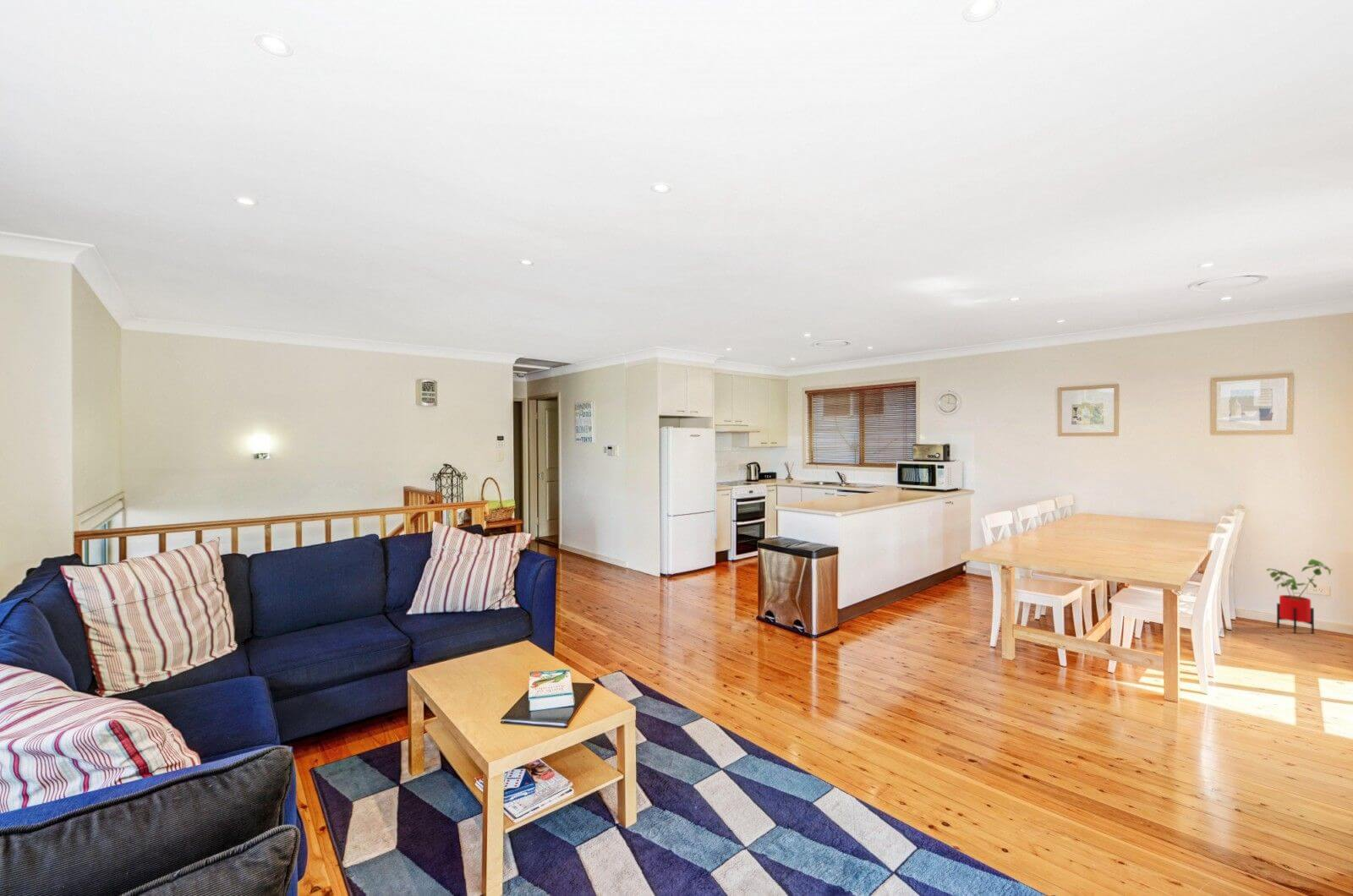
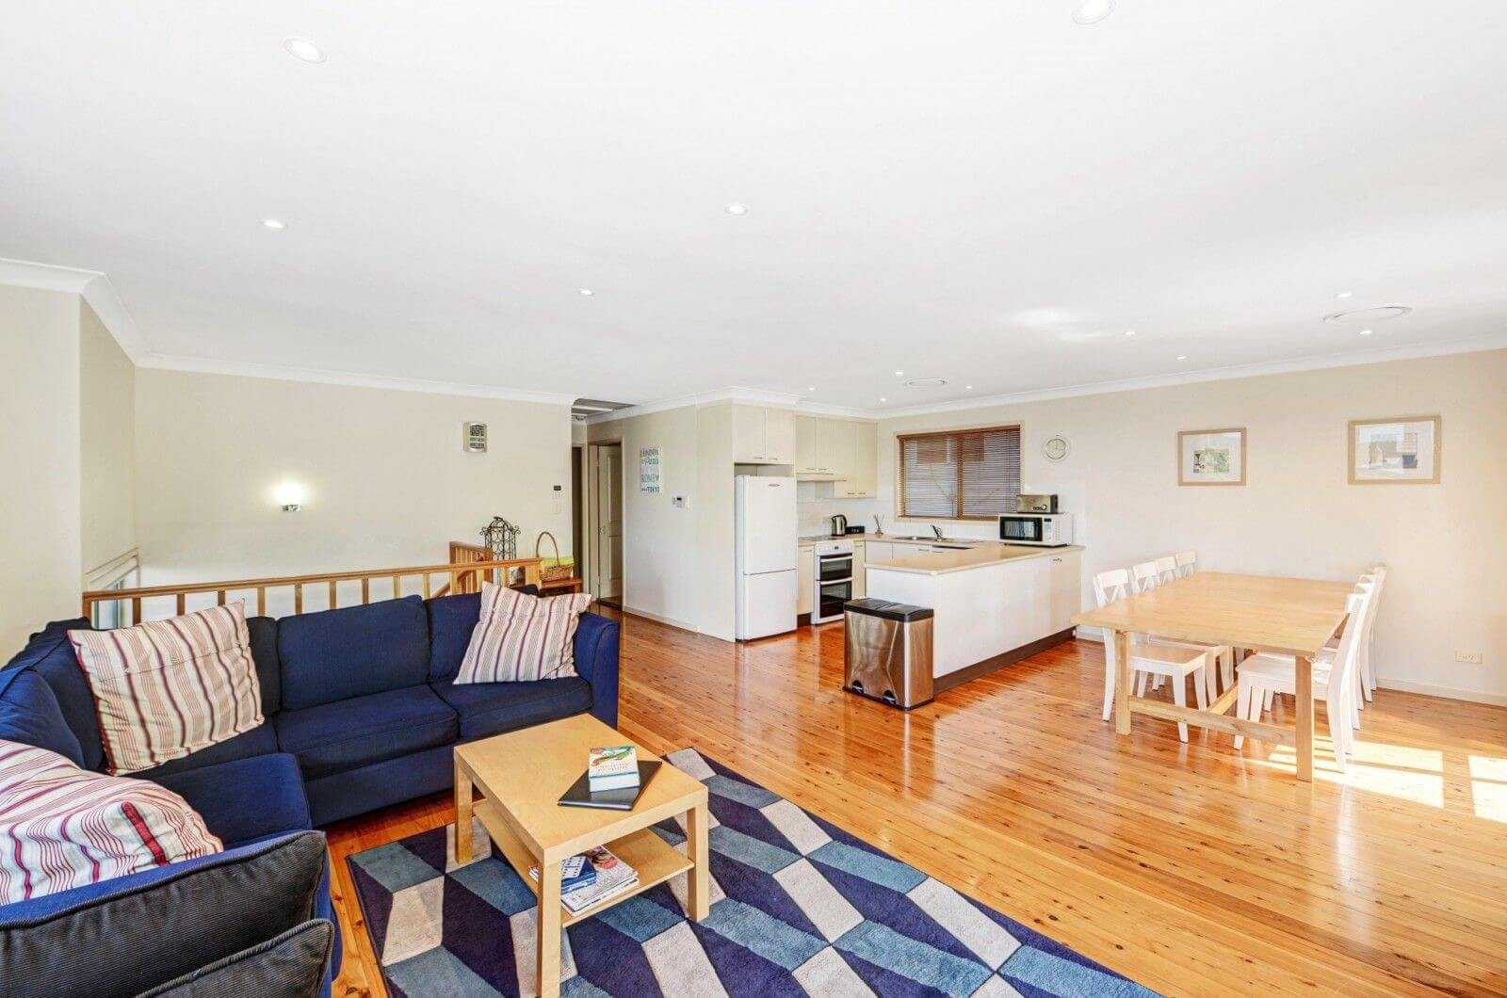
- house plant [1265,558,1334,634]
